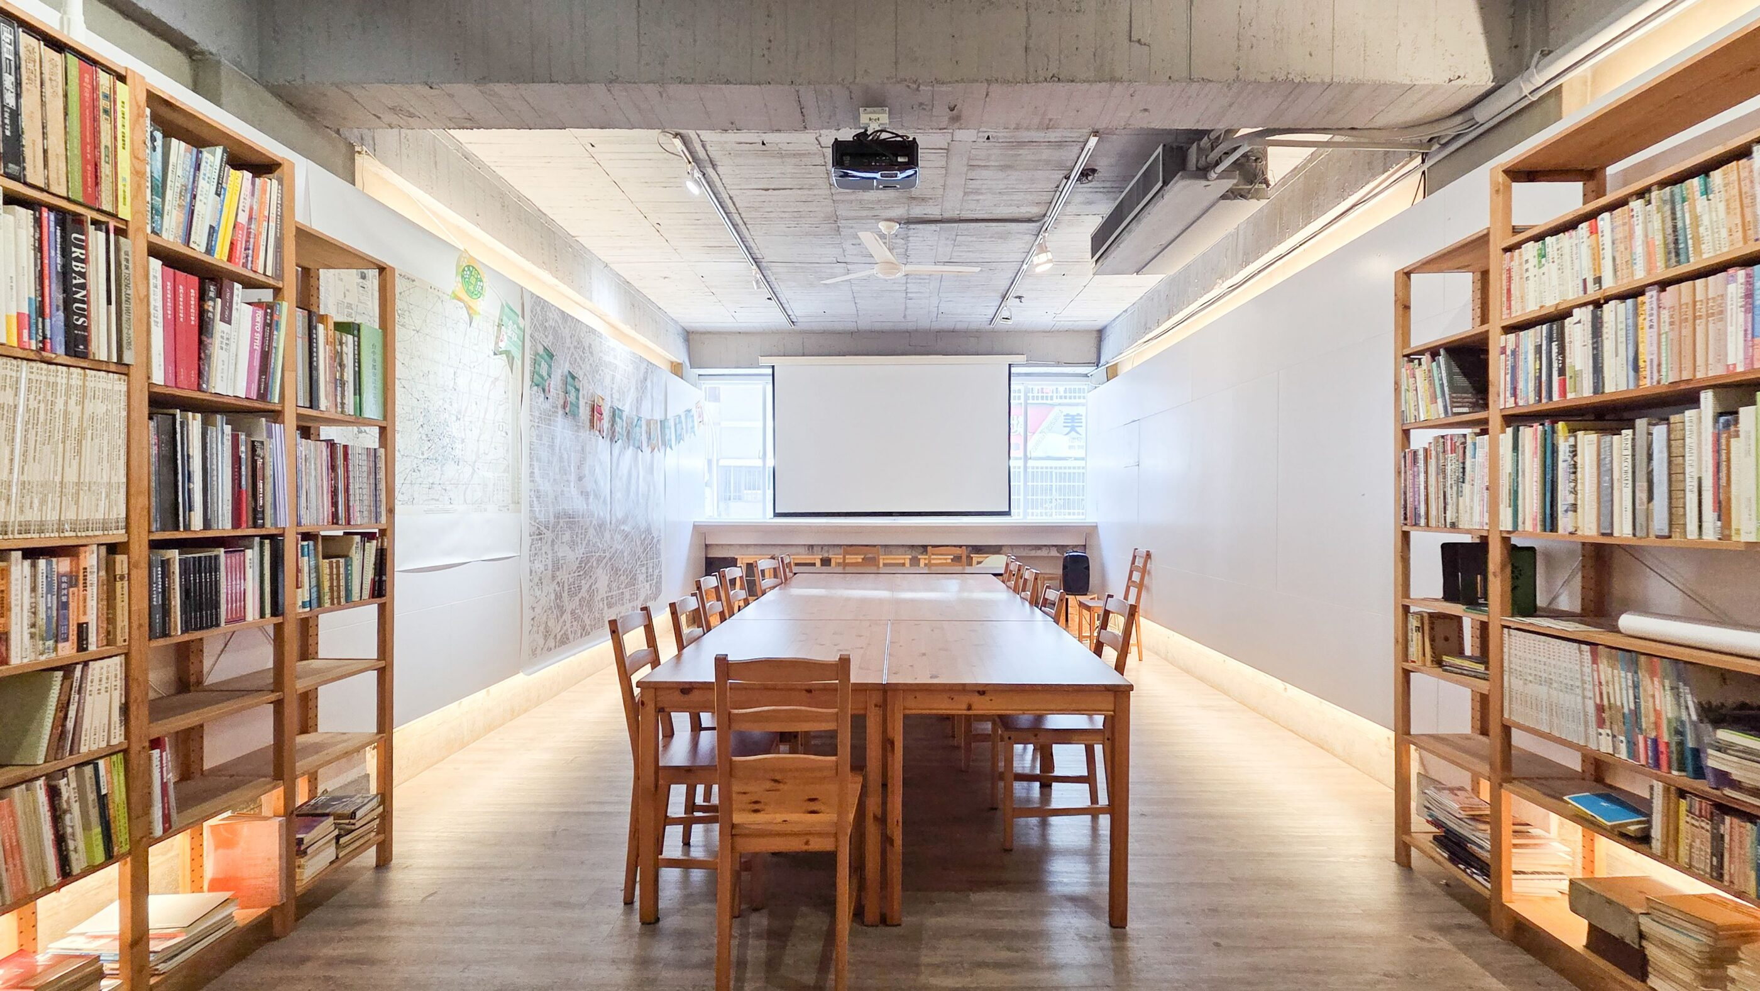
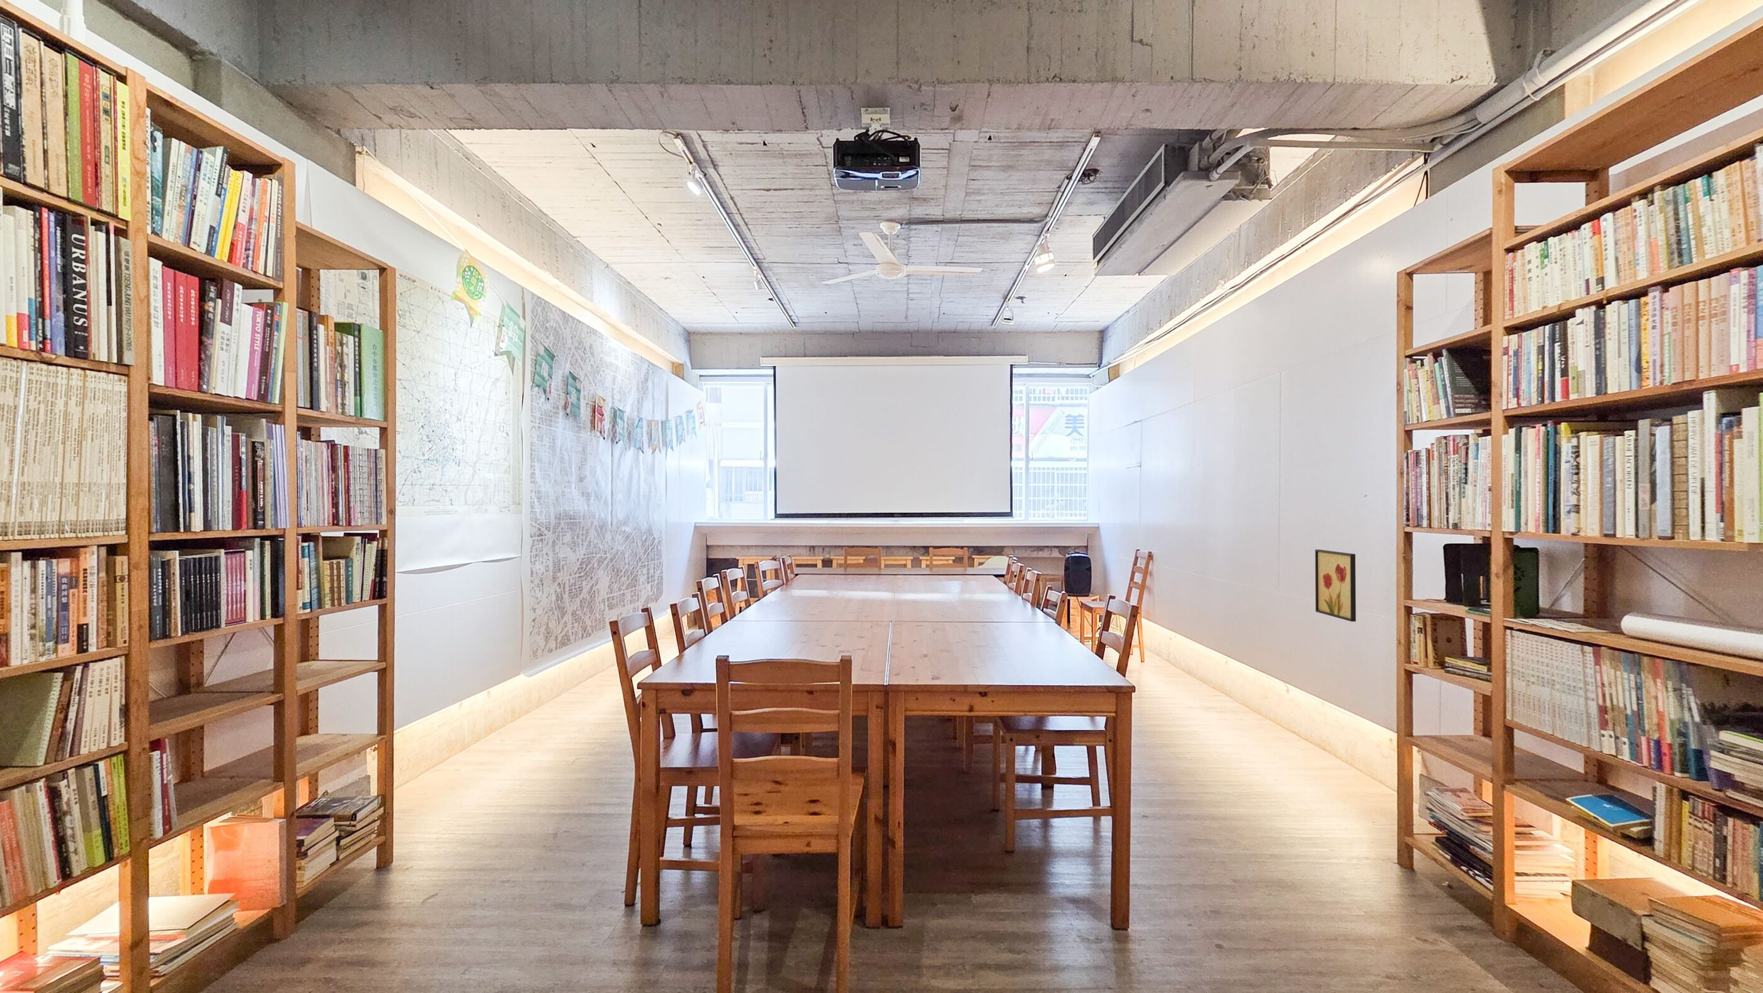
+ wall art [1315,549,1356,622]
